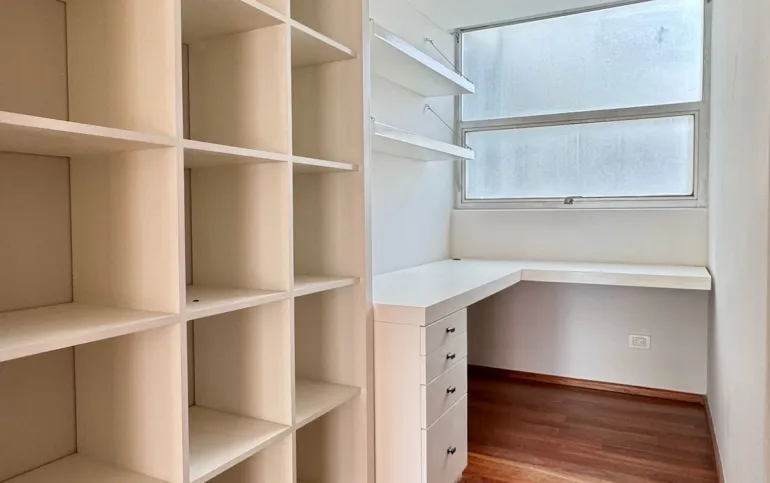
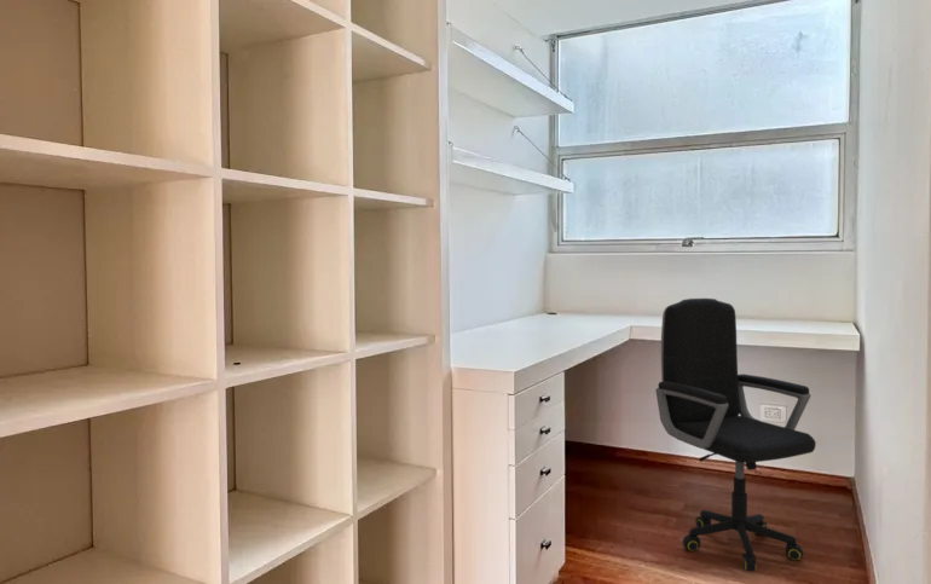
+ office chair [654,297,817,572]
